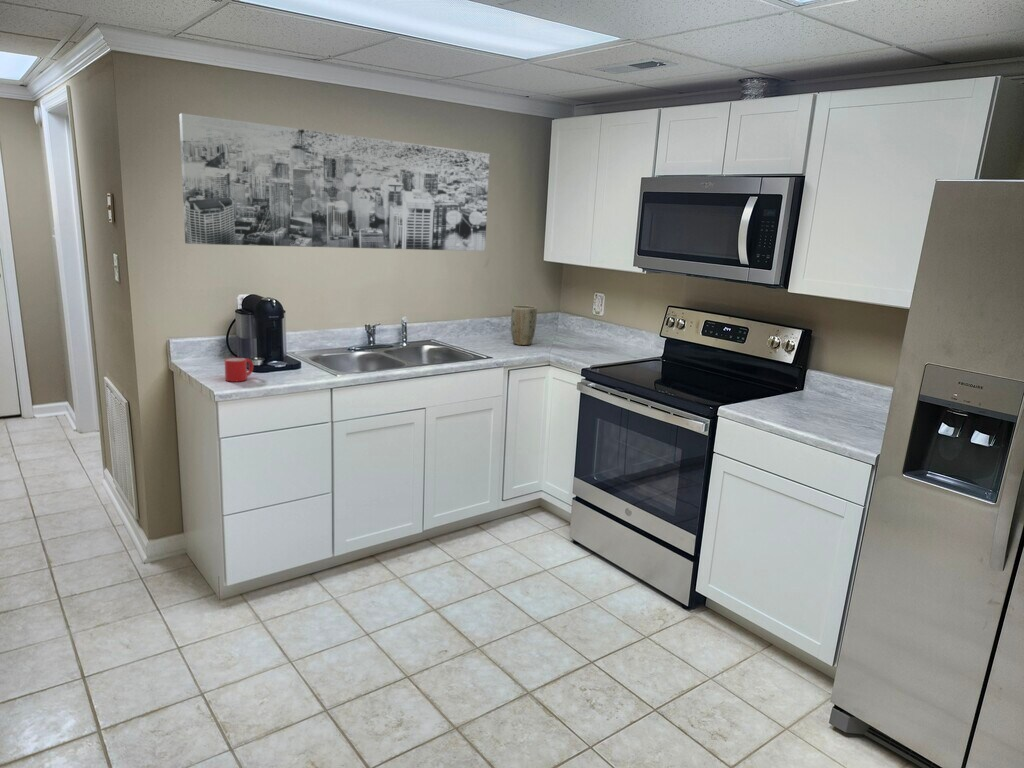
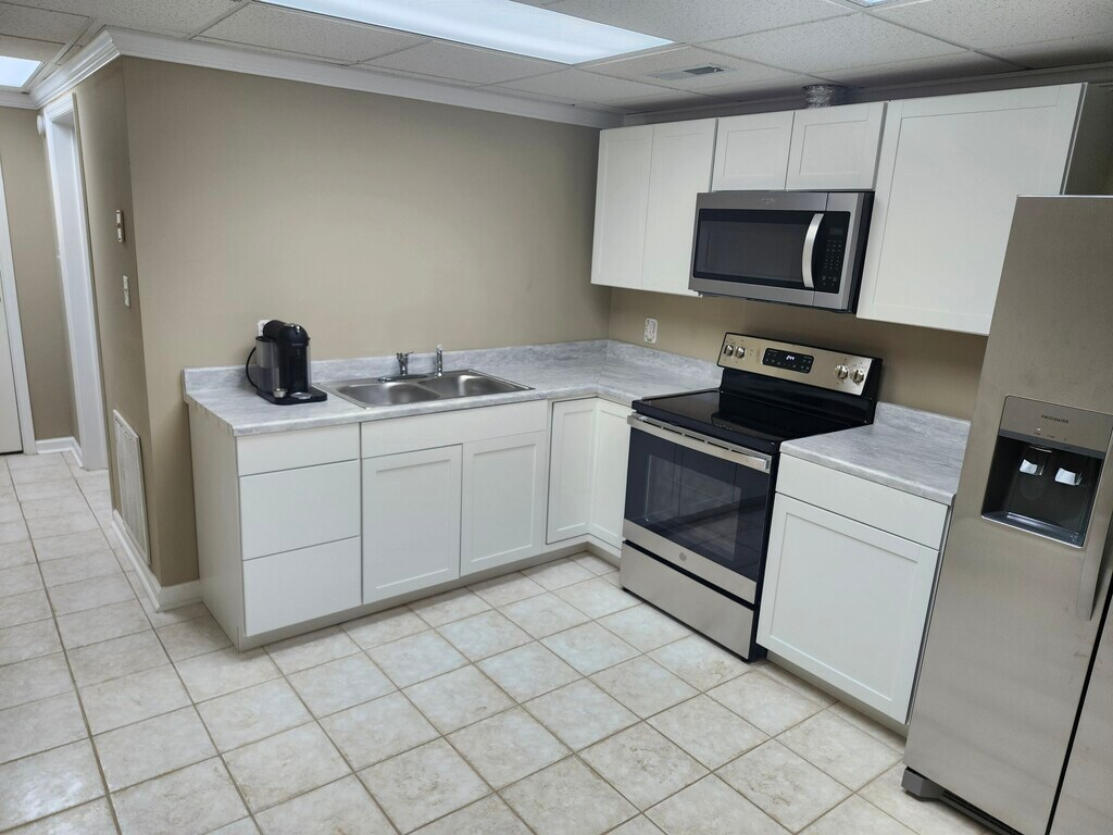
- plant pot [510,304,538,346]
- wall art [178,112,490,252]
- mug [224,357,254,383]
